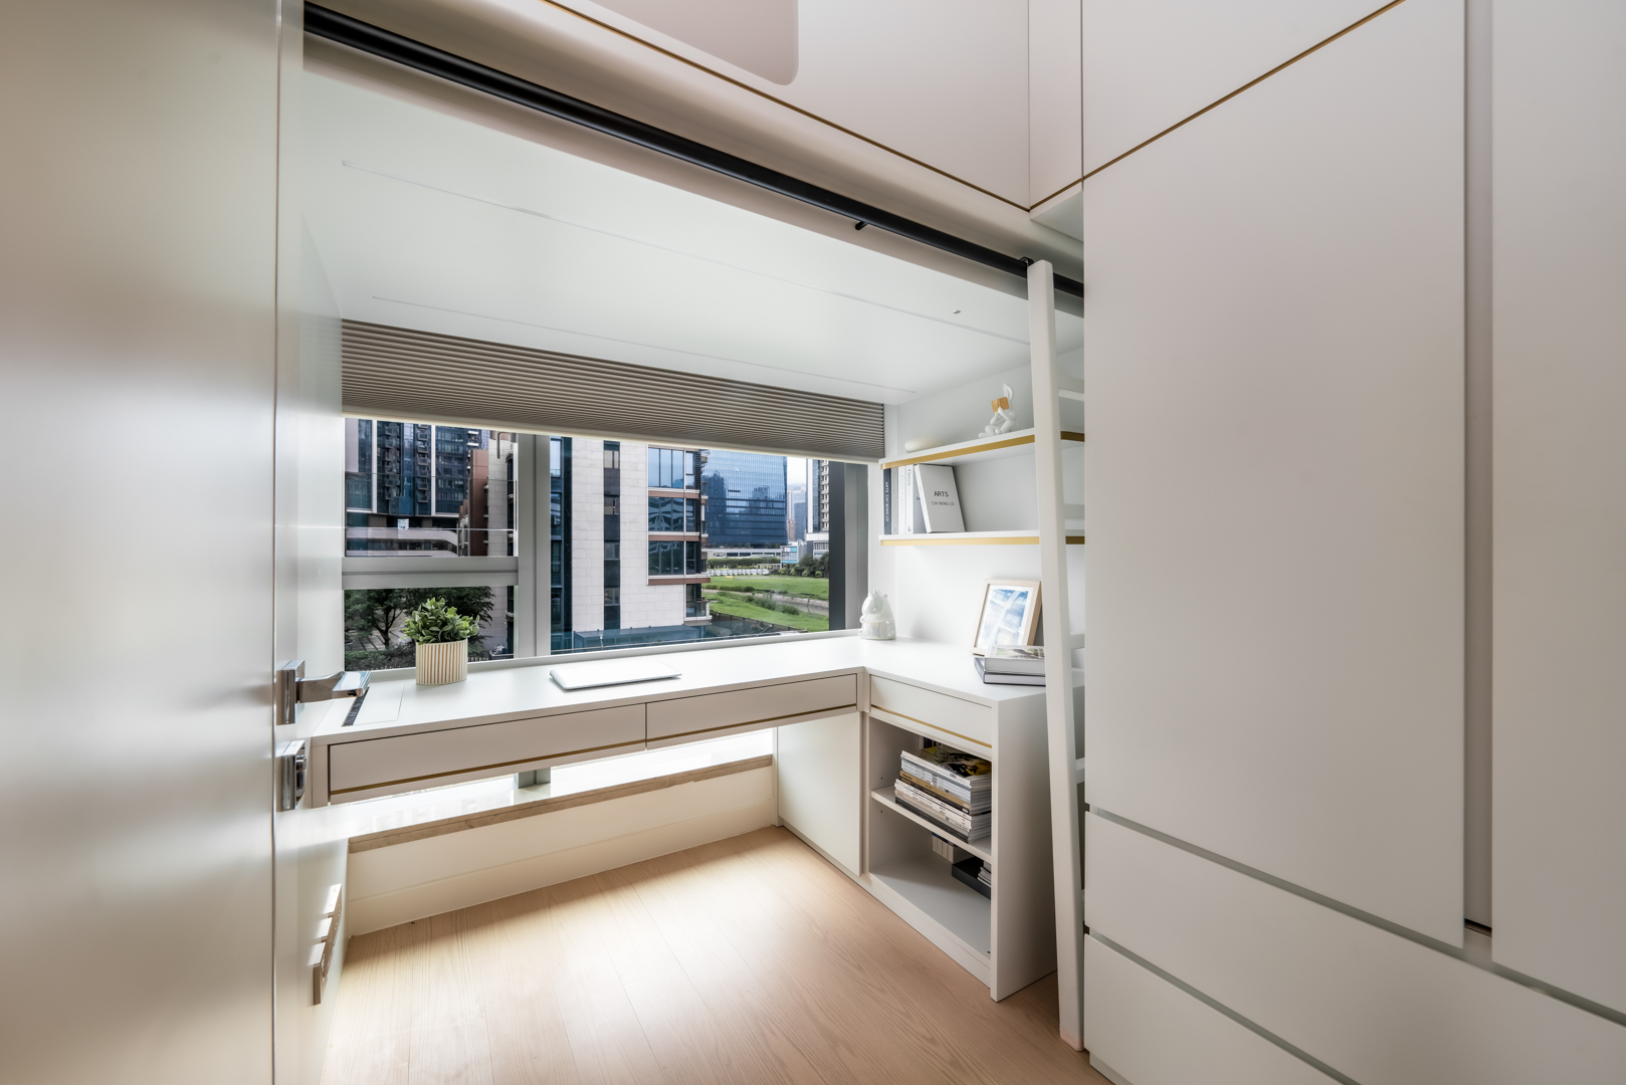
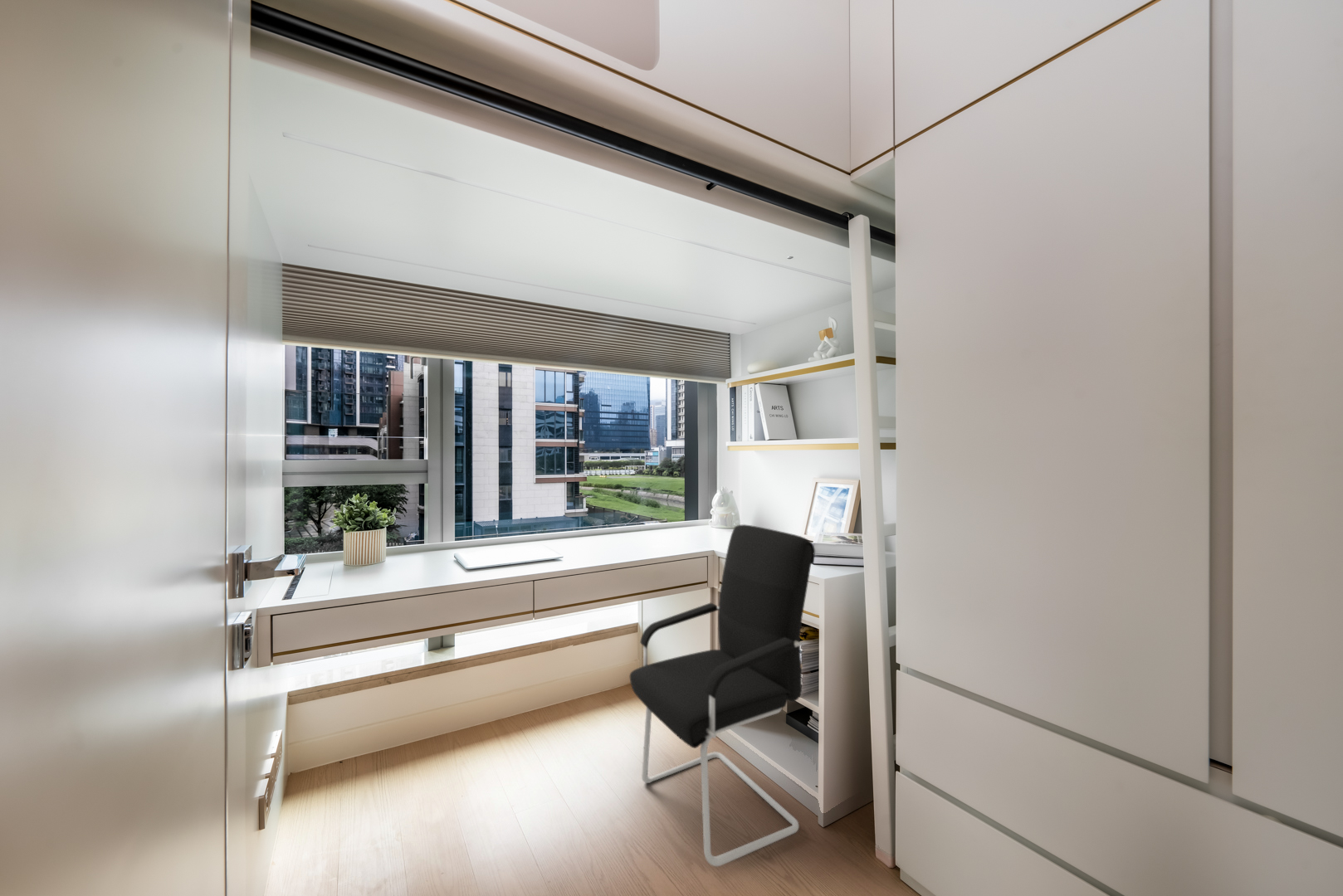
+ office chair [629,523,816,867]
